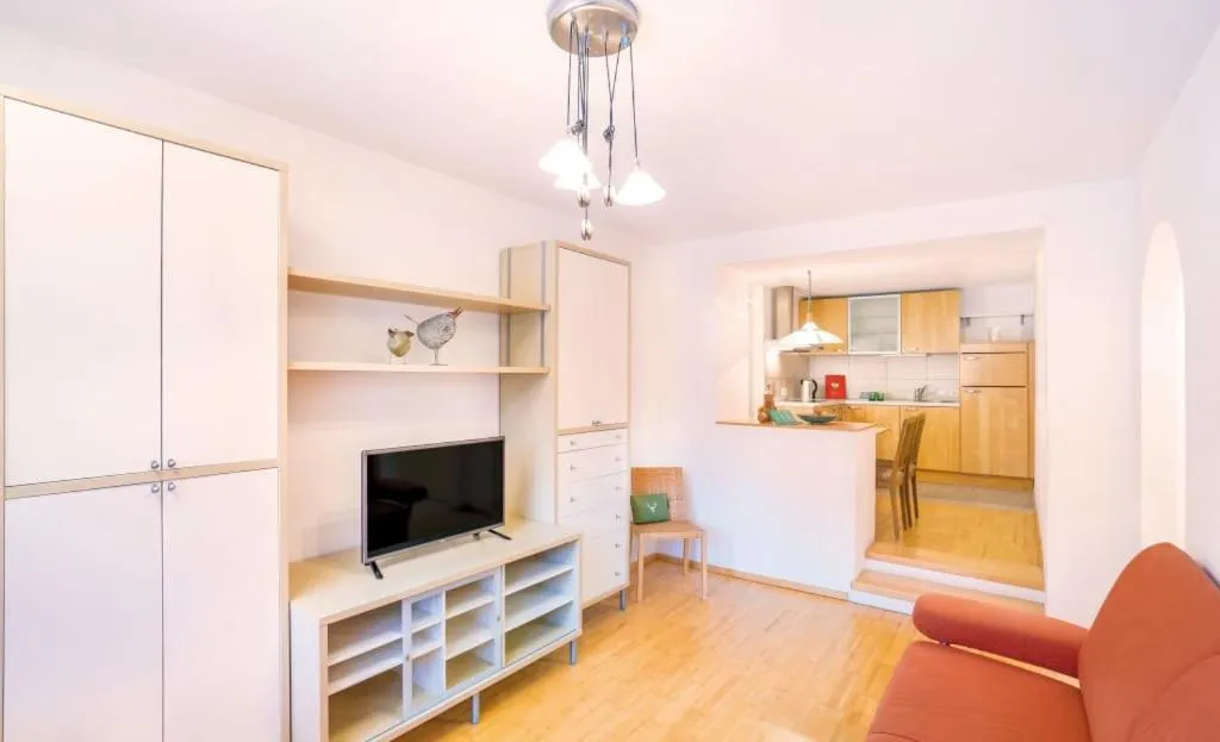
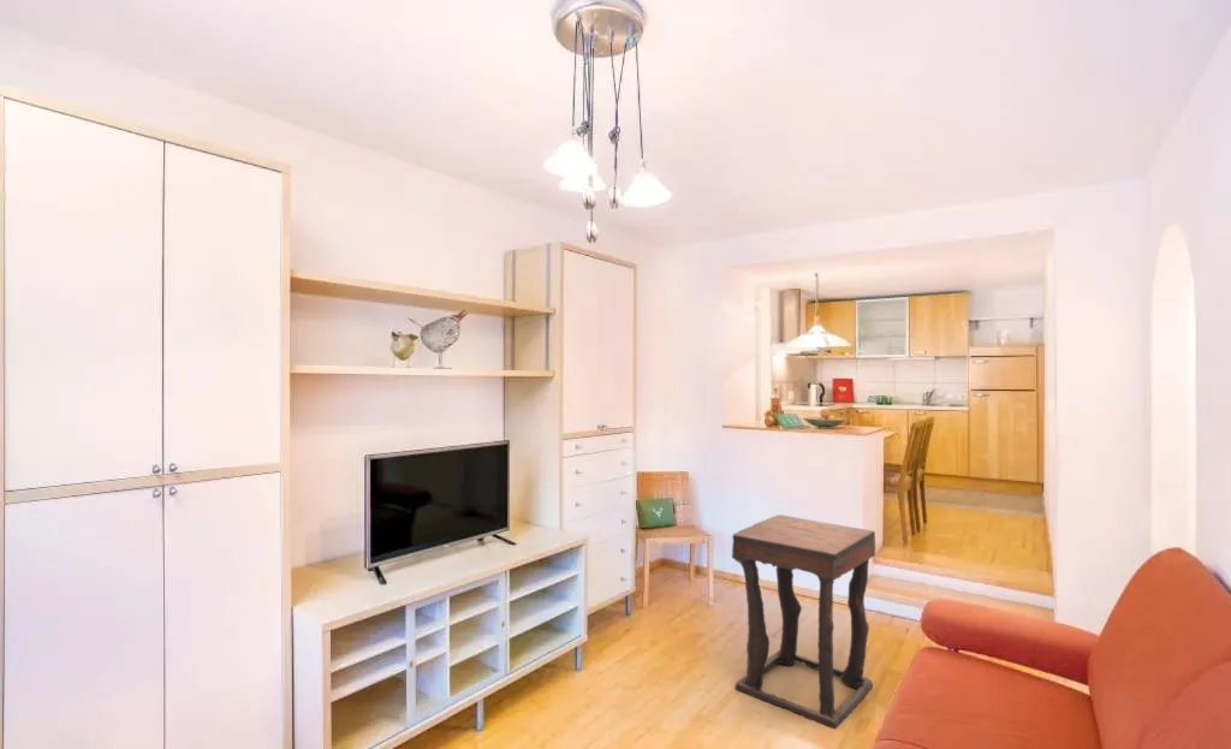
+ side table [731,513,876,731]
